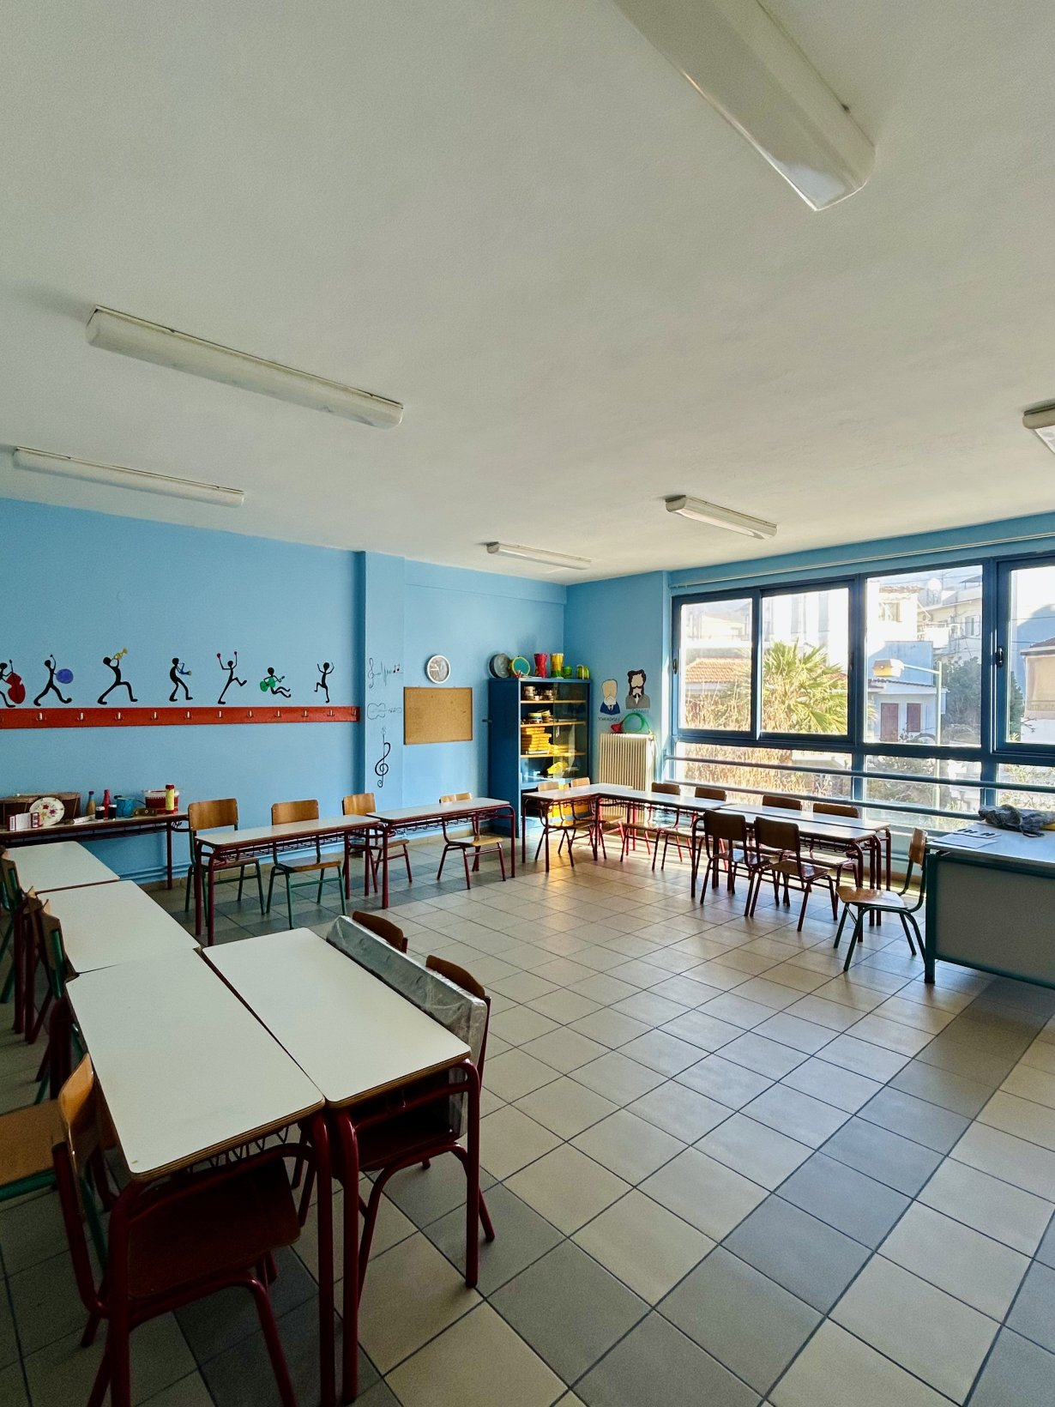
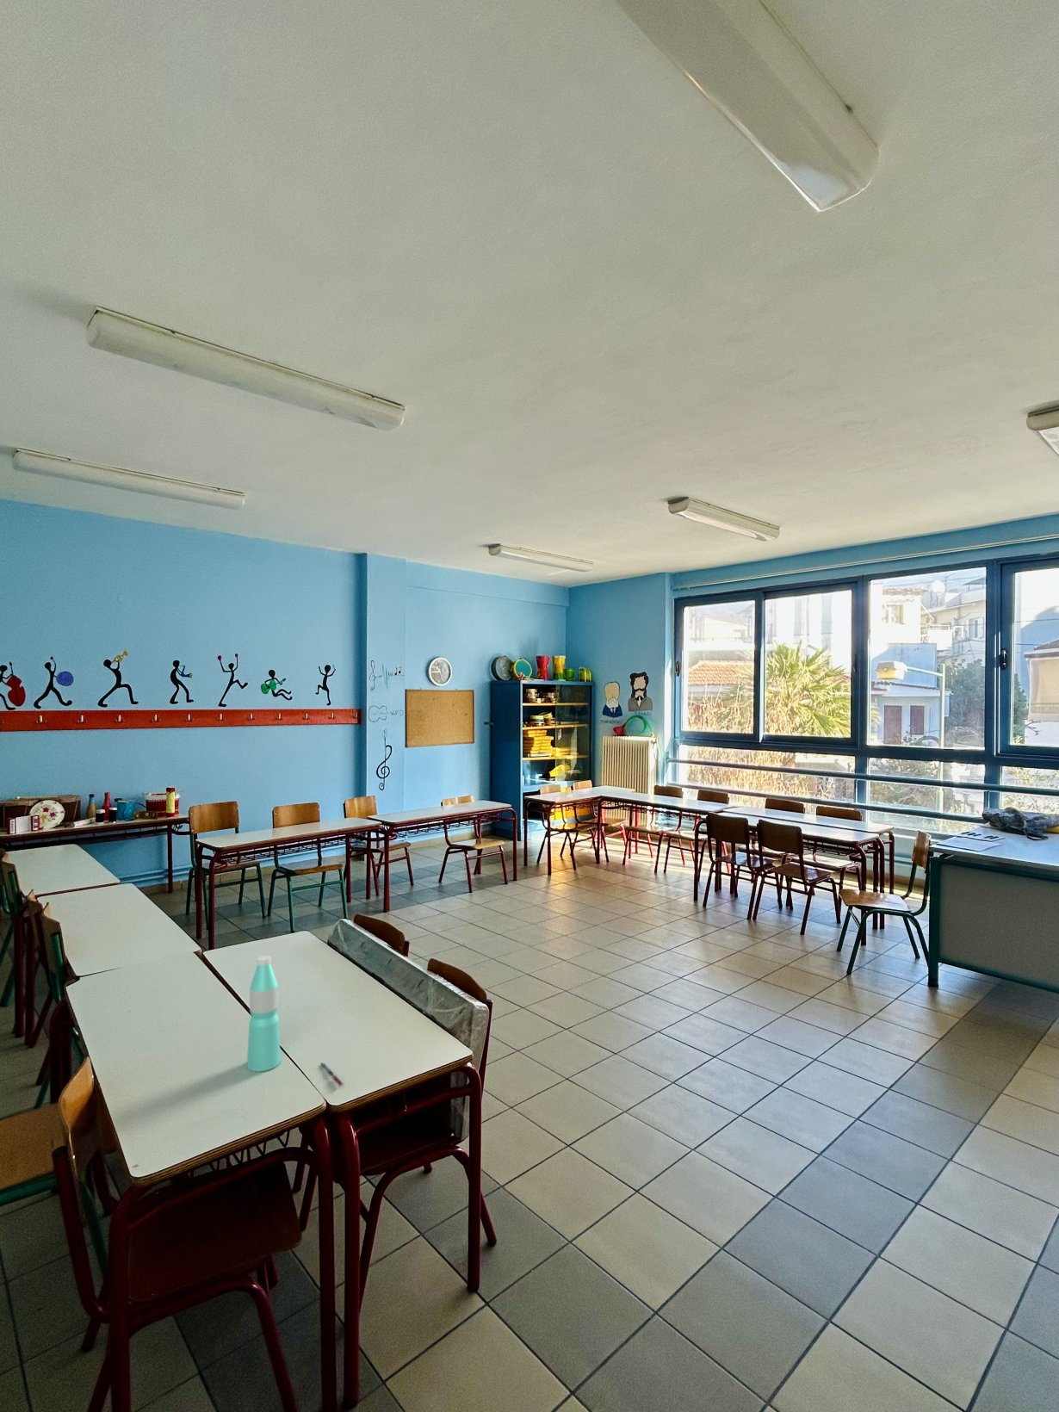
+ water bottle [246,955,281,1073]
+ pen [318,1062,345,1086]
